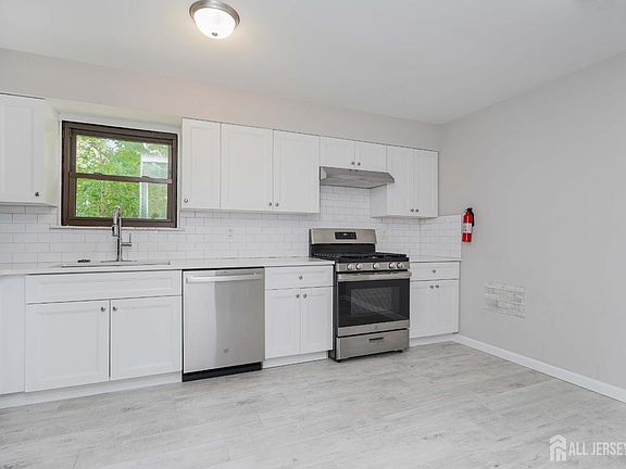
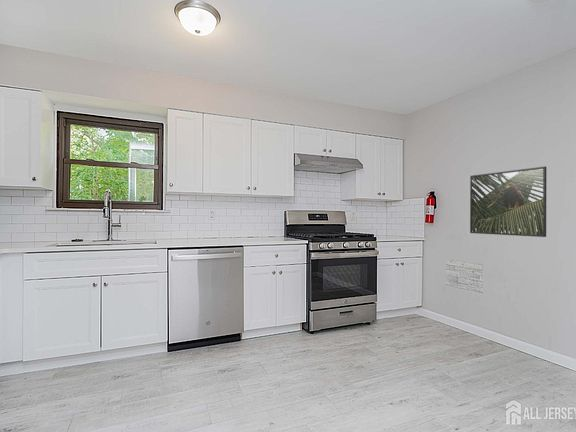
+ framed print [469,166,547,238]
